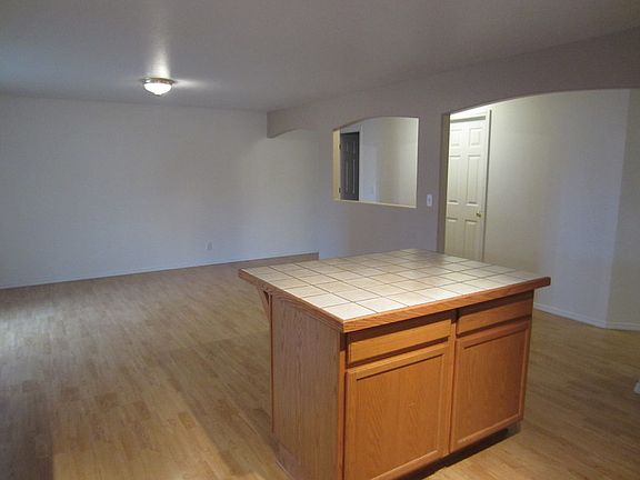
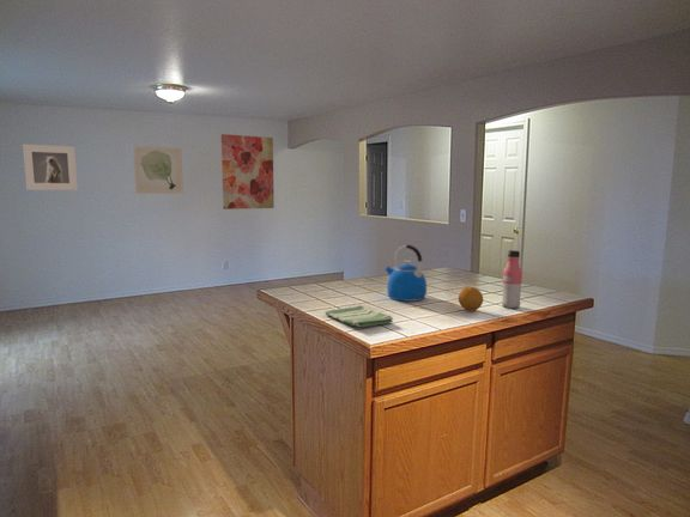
+ wall art [220,133,276,211]
+ dish towel [323,304,394,328]
+ kettle [385,244,428,303]
+ water bottle [501,249,523,310]
+ wall art [133,145,184,194]
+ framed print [22,142,79,191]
+ fruit [458,286,484,311]
